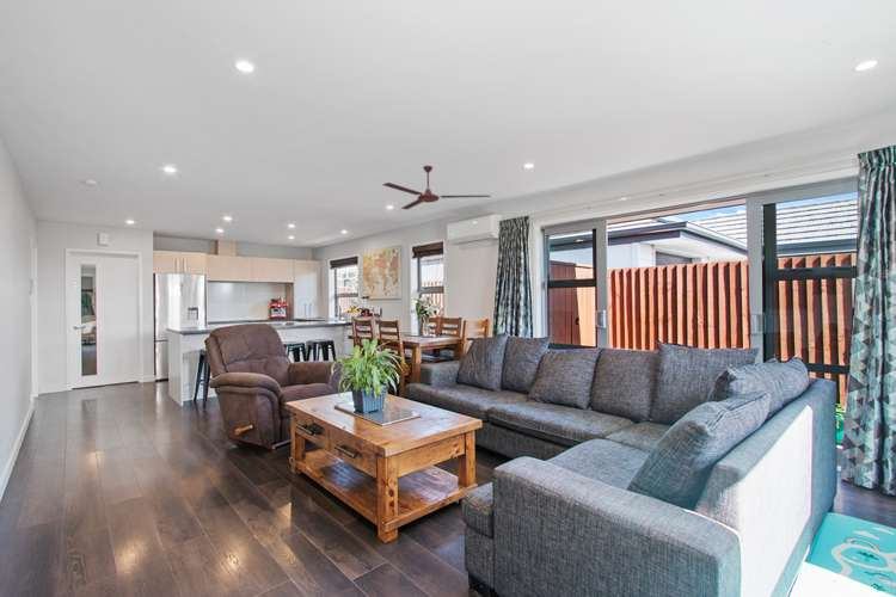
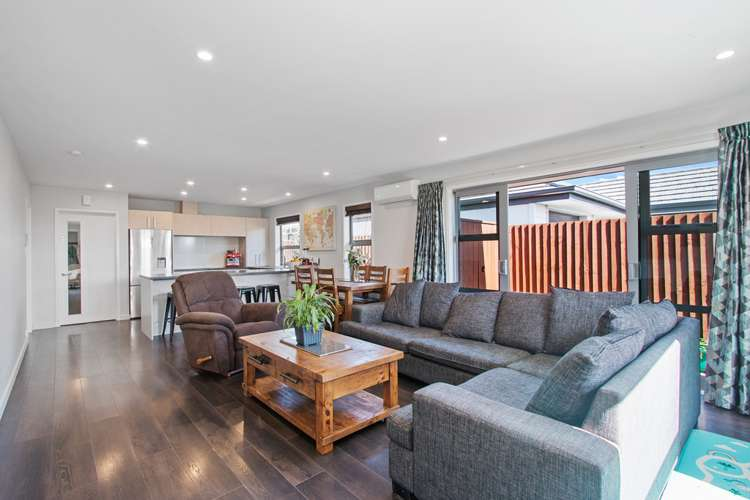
- ceiling fan [381,165,491,210]
